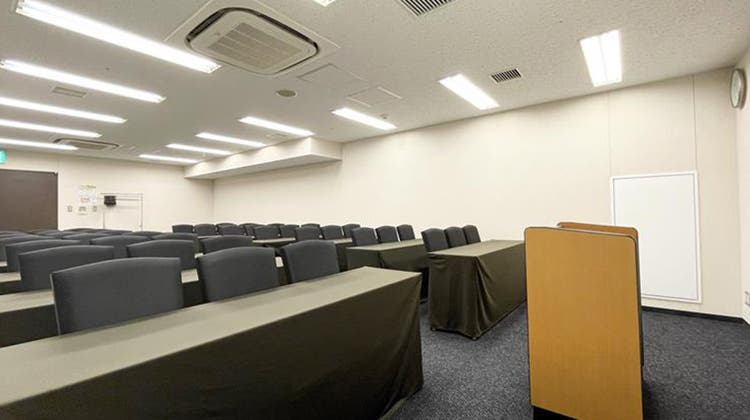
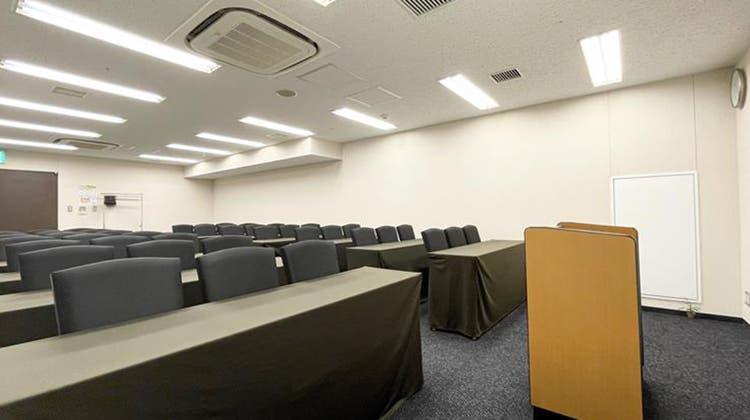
+ potted plant [677,297,700,319]
